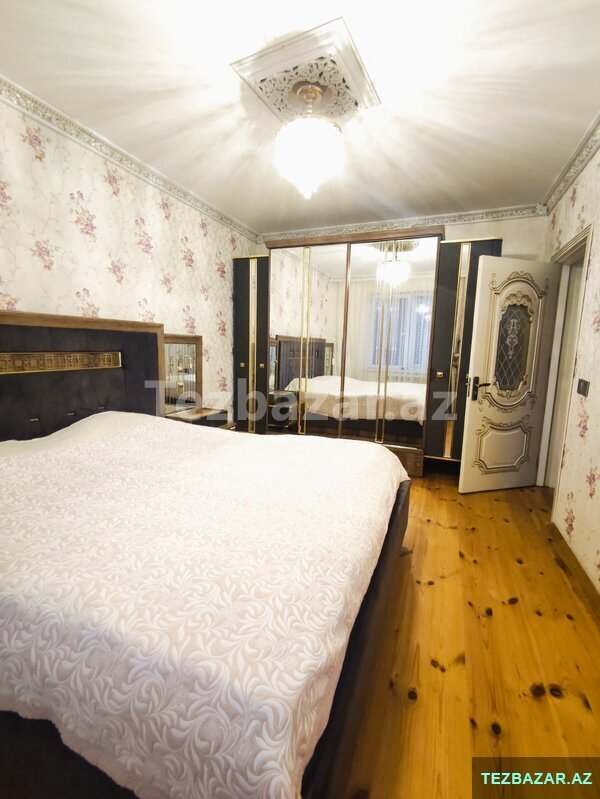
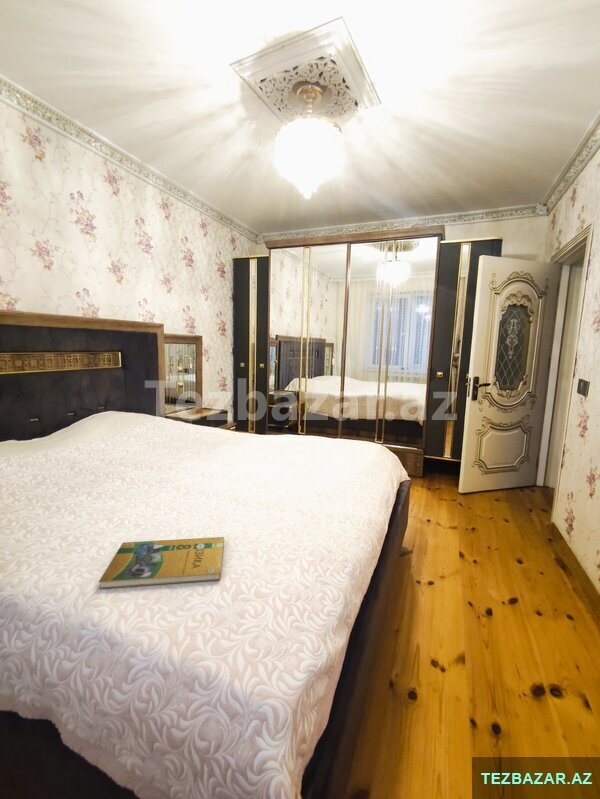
+ booklet [98,536,225,590]
